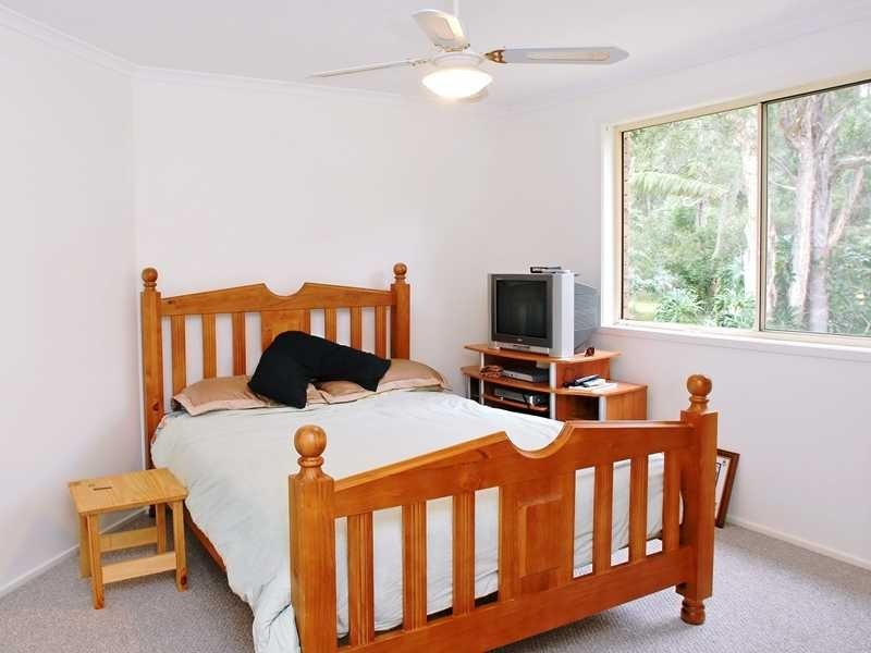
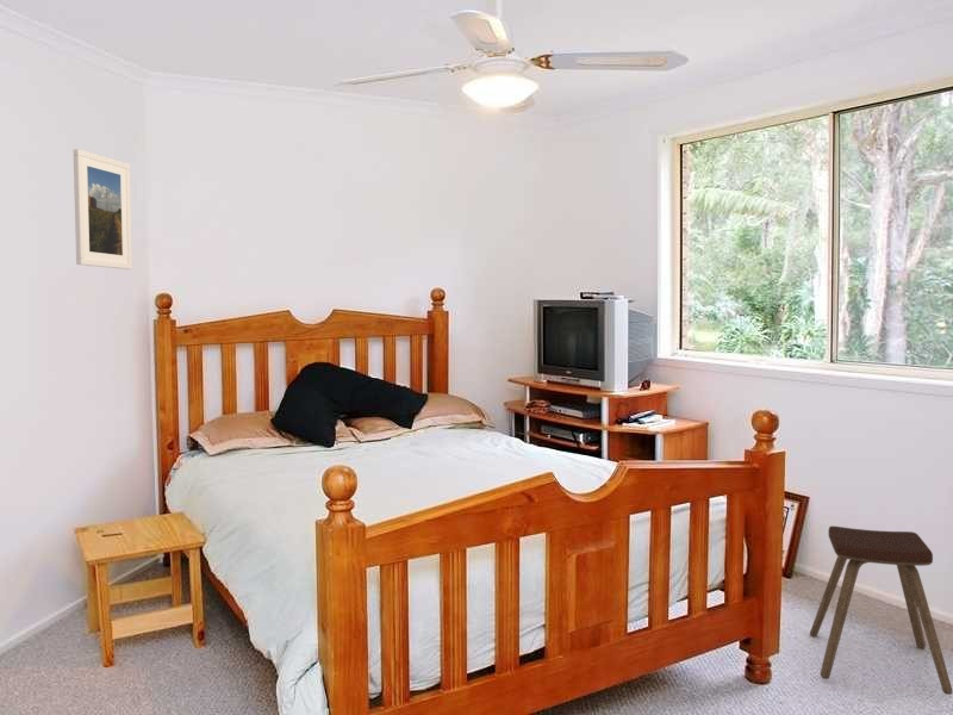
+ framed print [73,148,133,271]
+ music stool [809,526,953,696]
